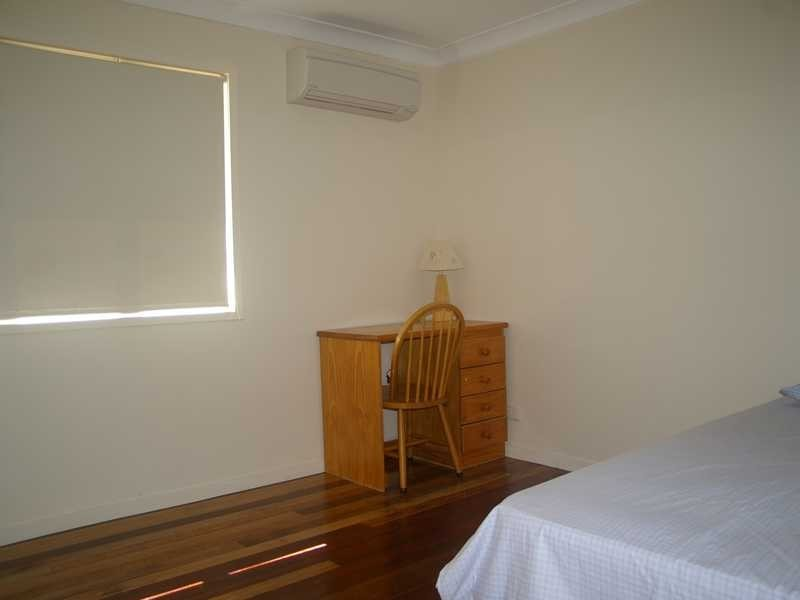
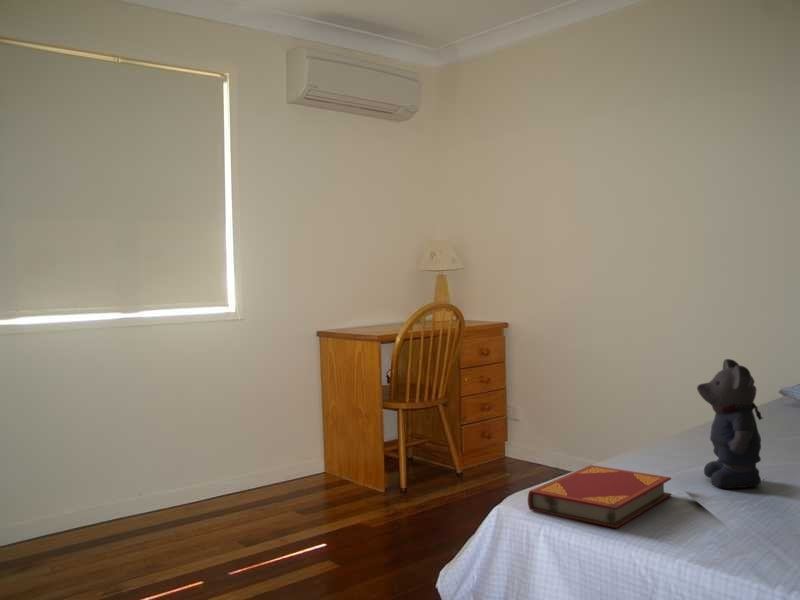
+ bear [696,358,766,489]
+ hardback book [527,464,672,529]
